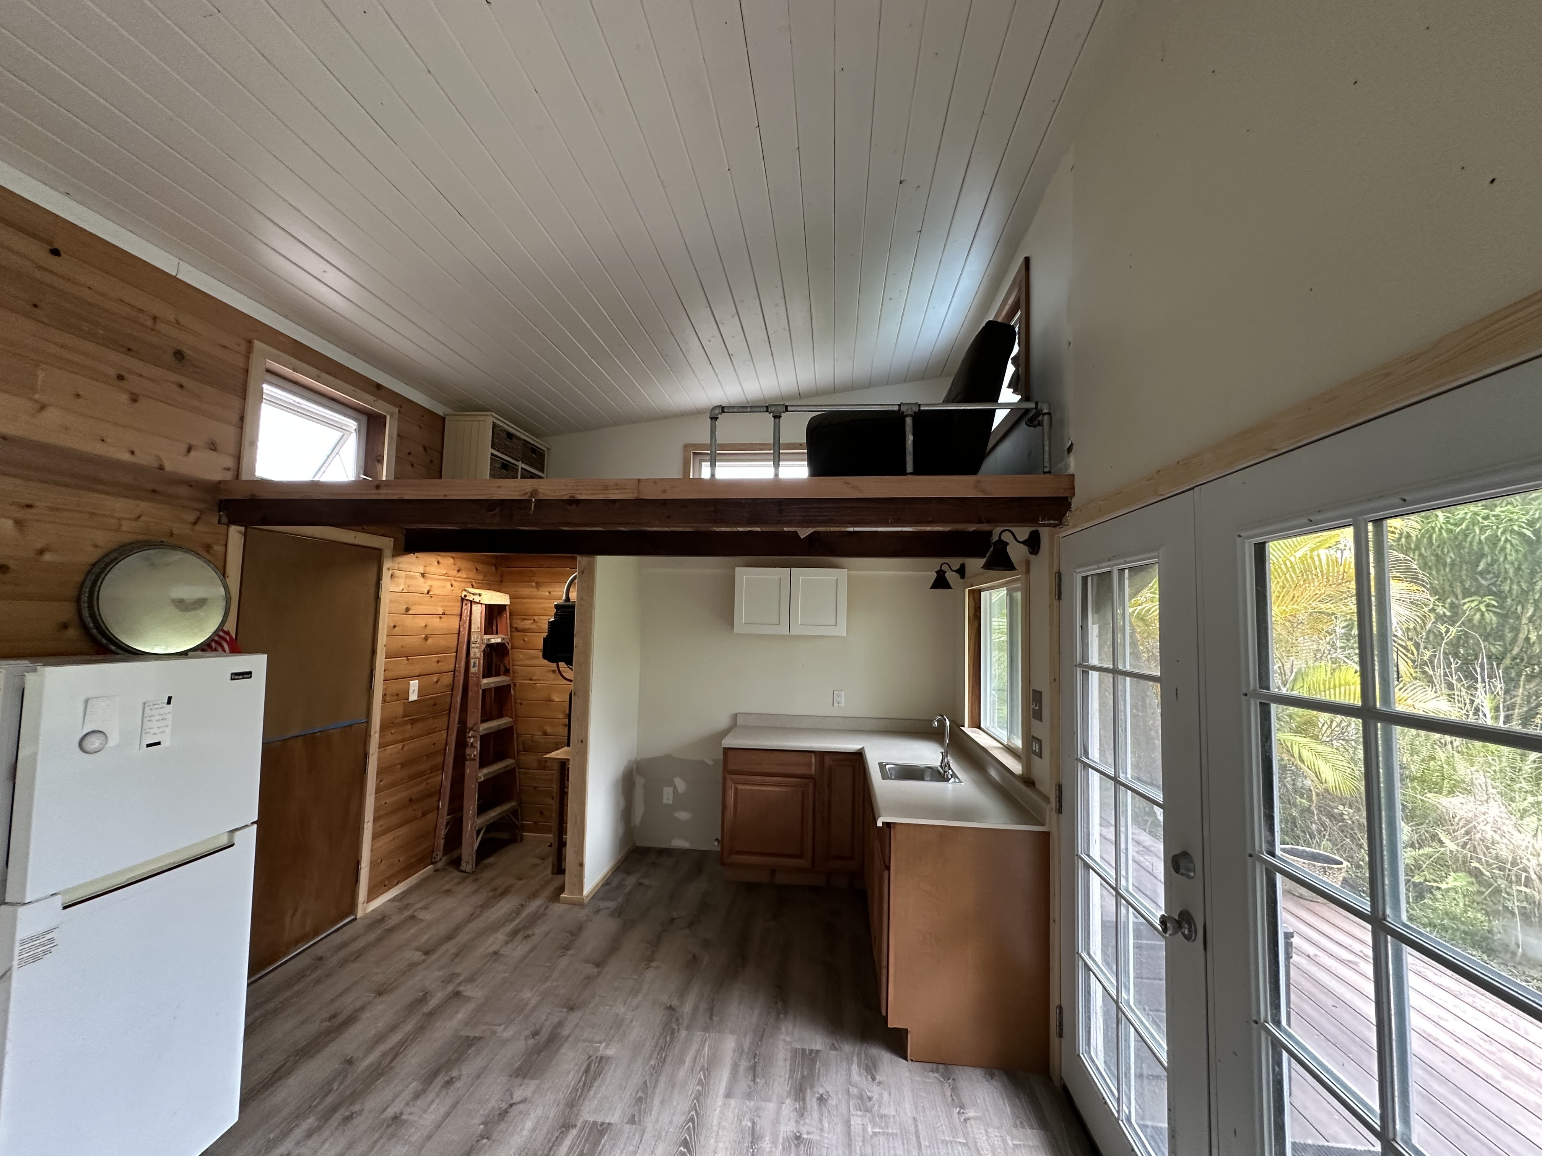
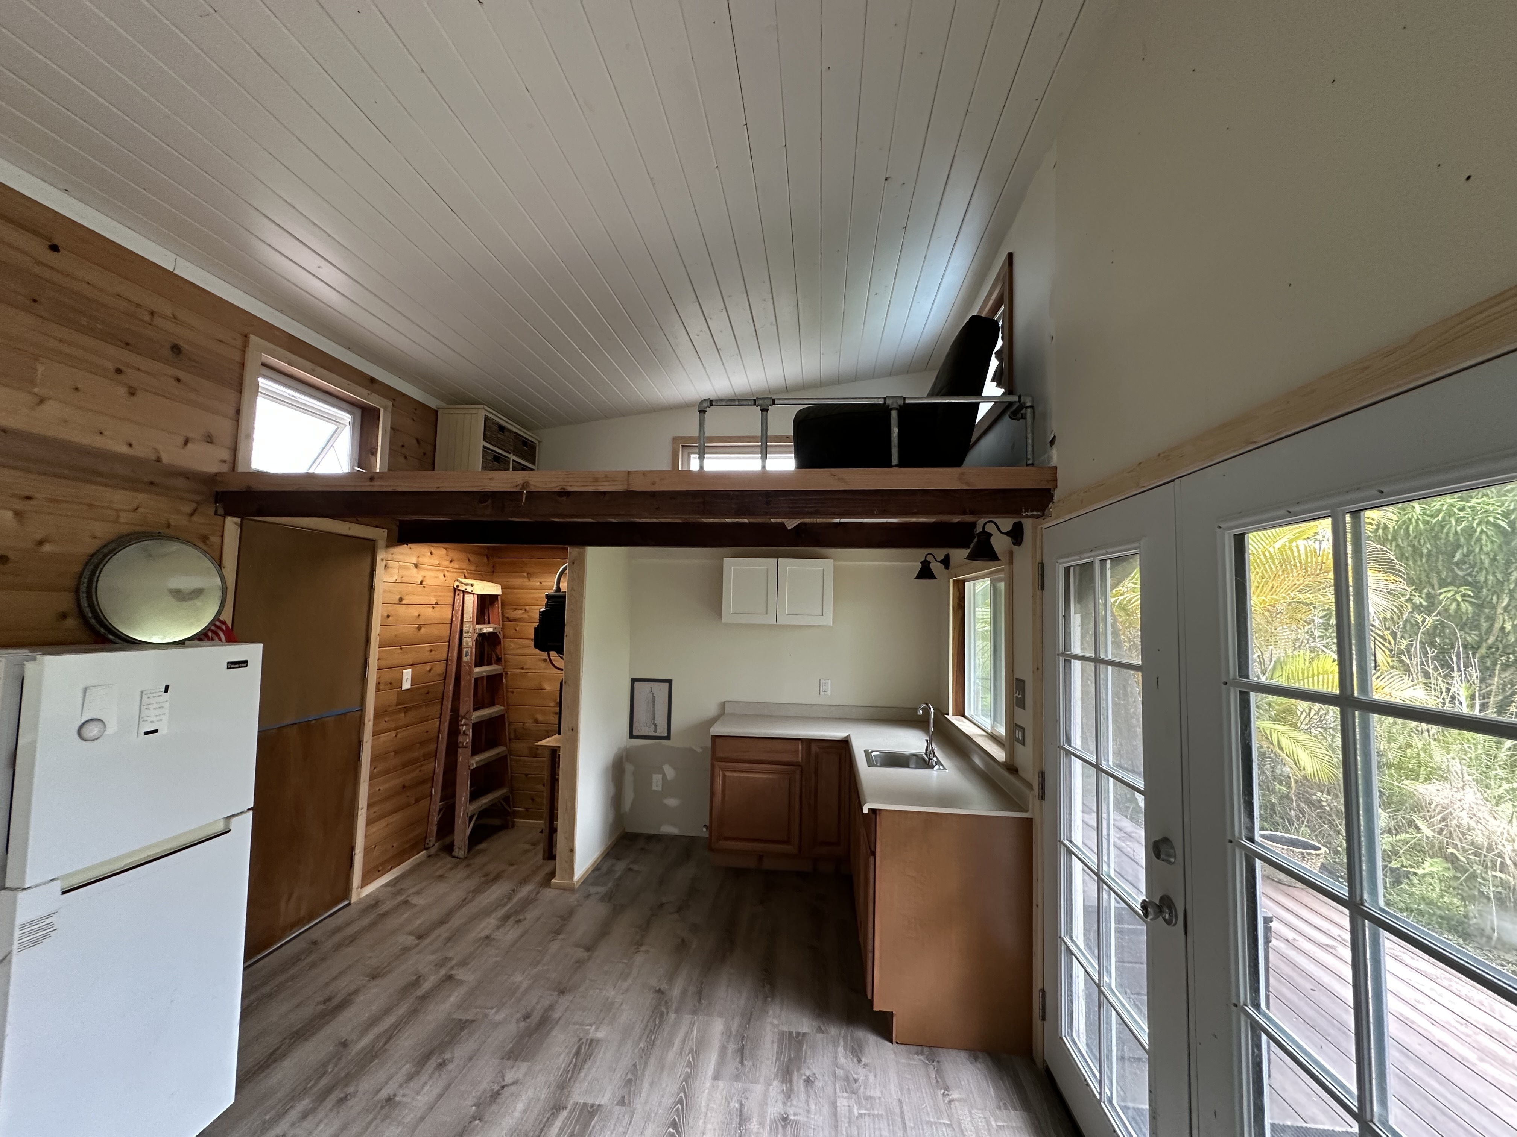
+ wall art [628,677,672,740]
